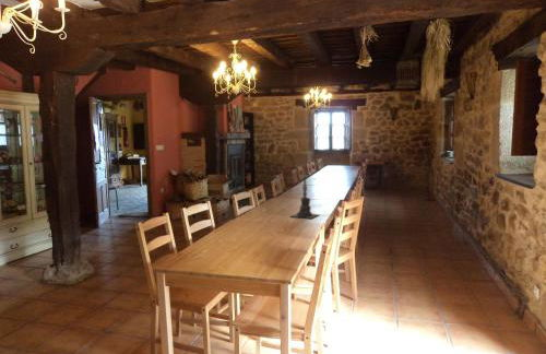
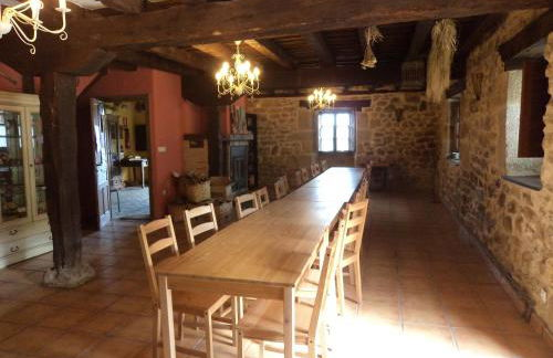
- candle holder [289,174,322,220]
